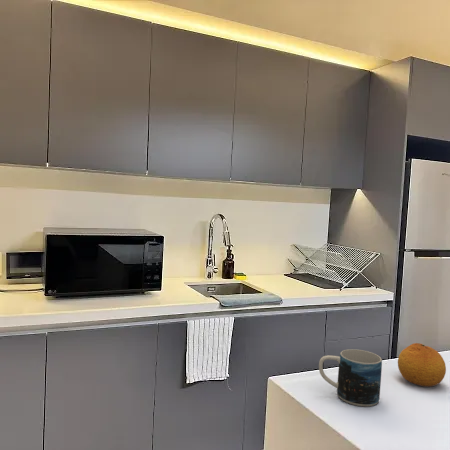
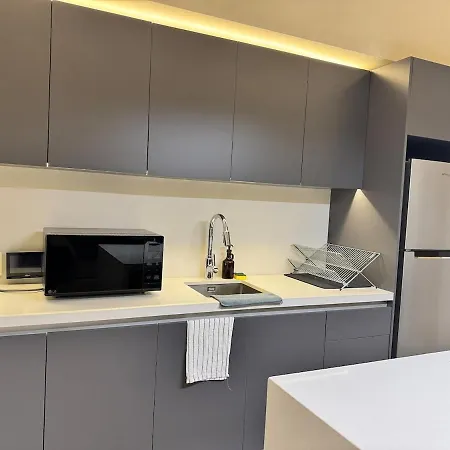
- mug [318,348,383,408]
- fruit [397,342,447,387]
